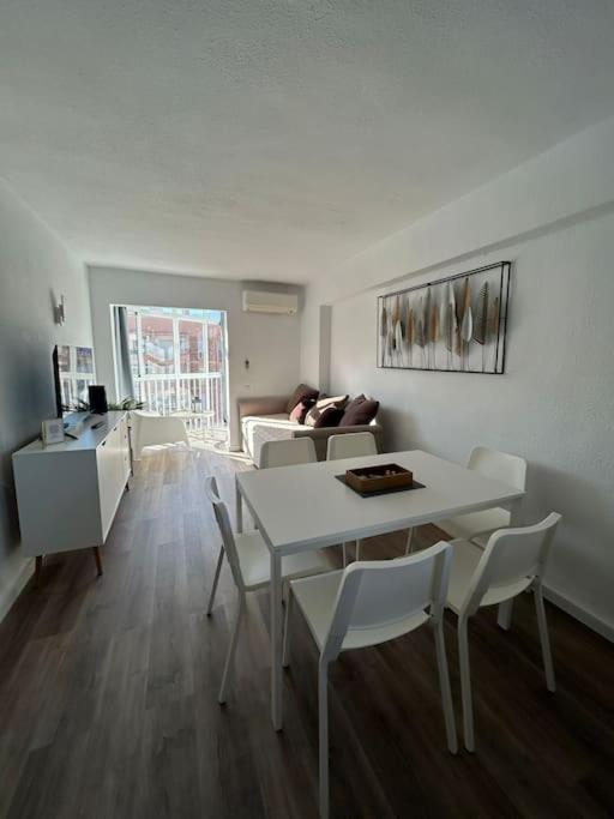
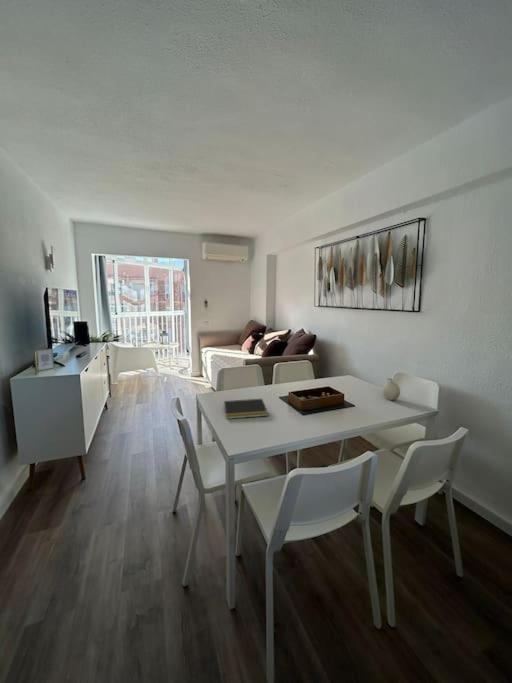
+ fruit [381,378,401,401]
+ notepad [223,398,269,420]
